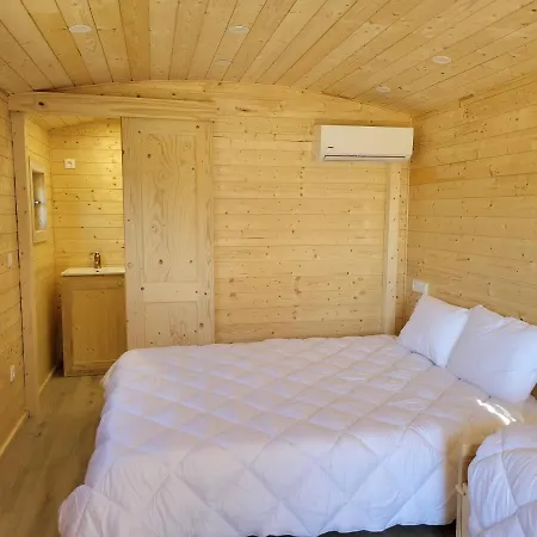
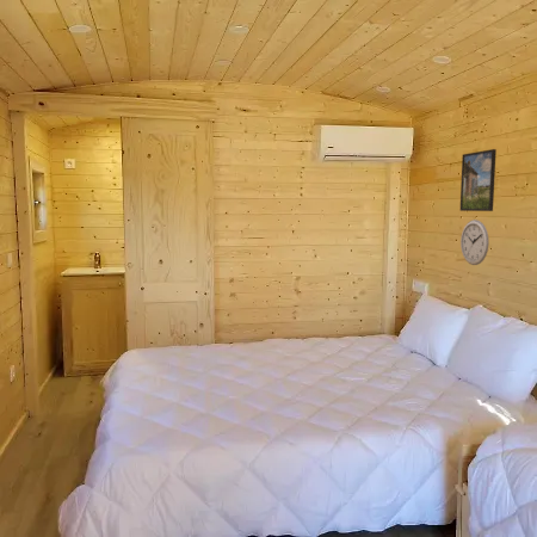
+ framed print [459,148,498,212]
+ wall clock [459,218,490,266]
